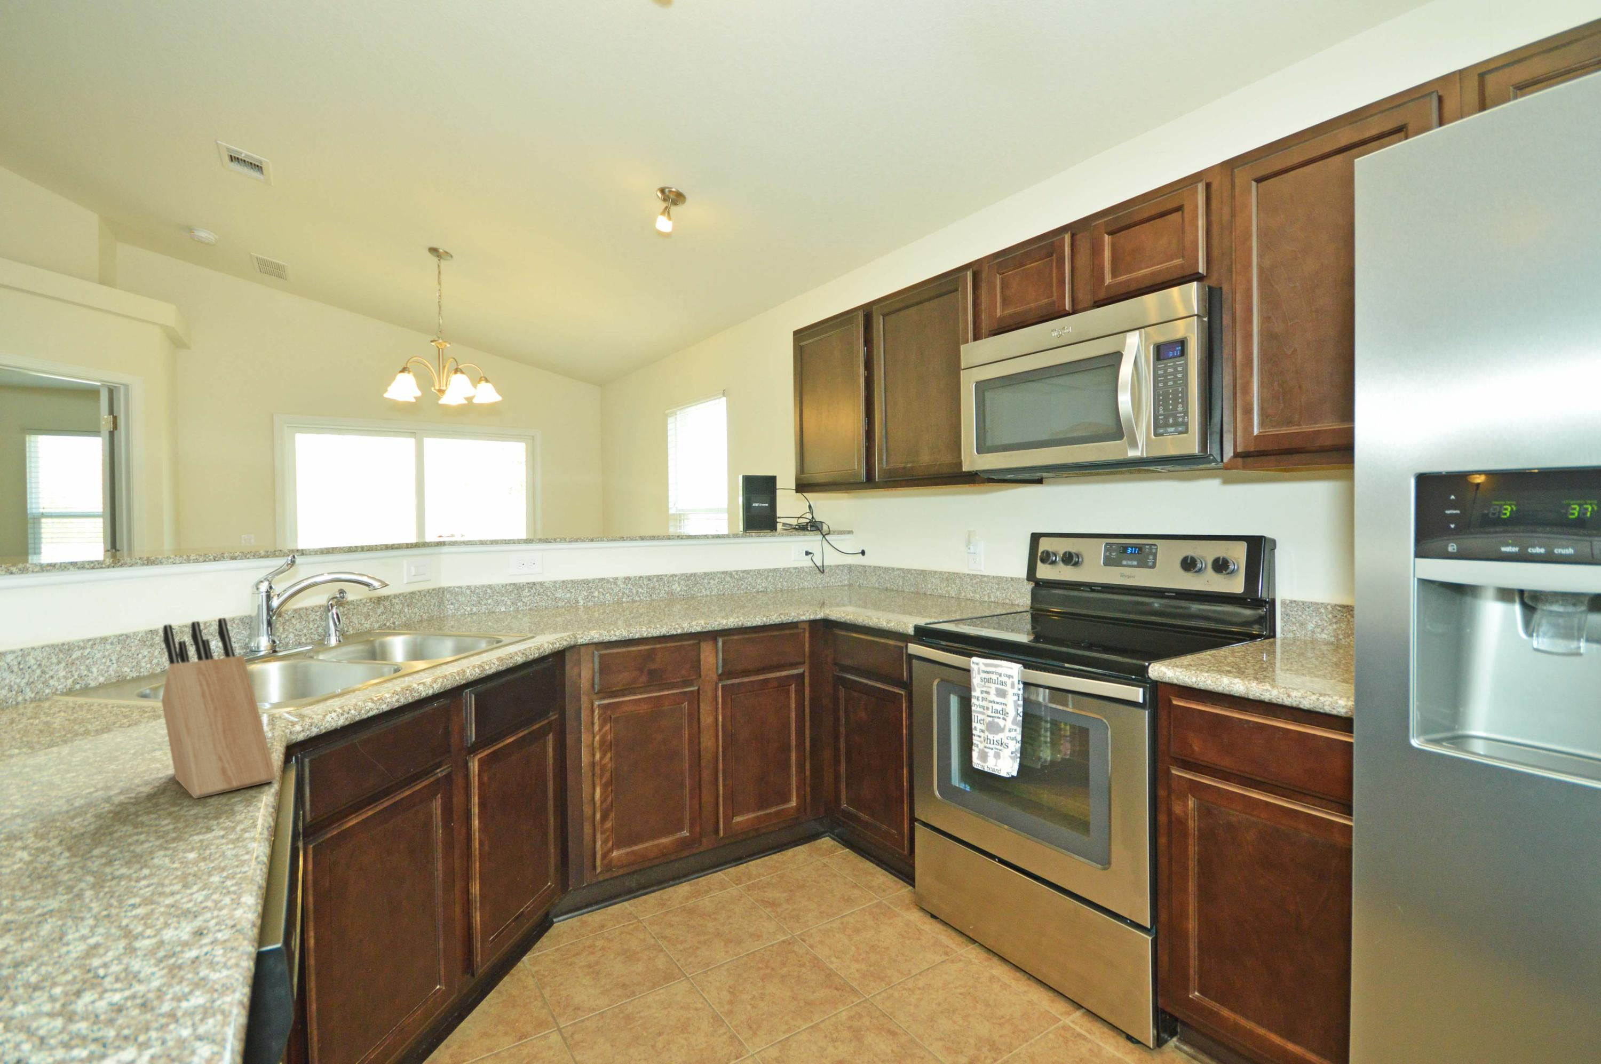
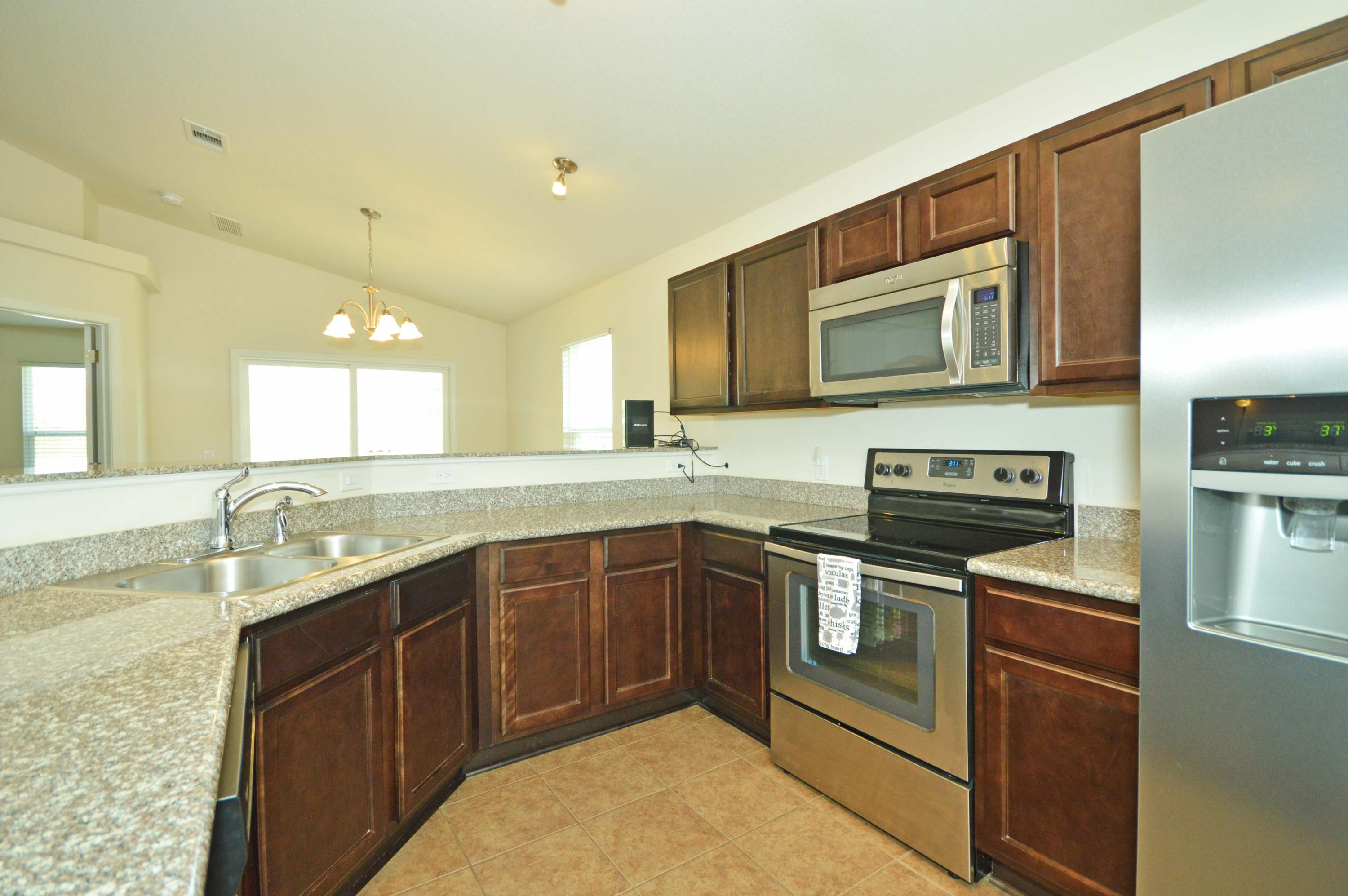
- knife block [160,618,277,799]
